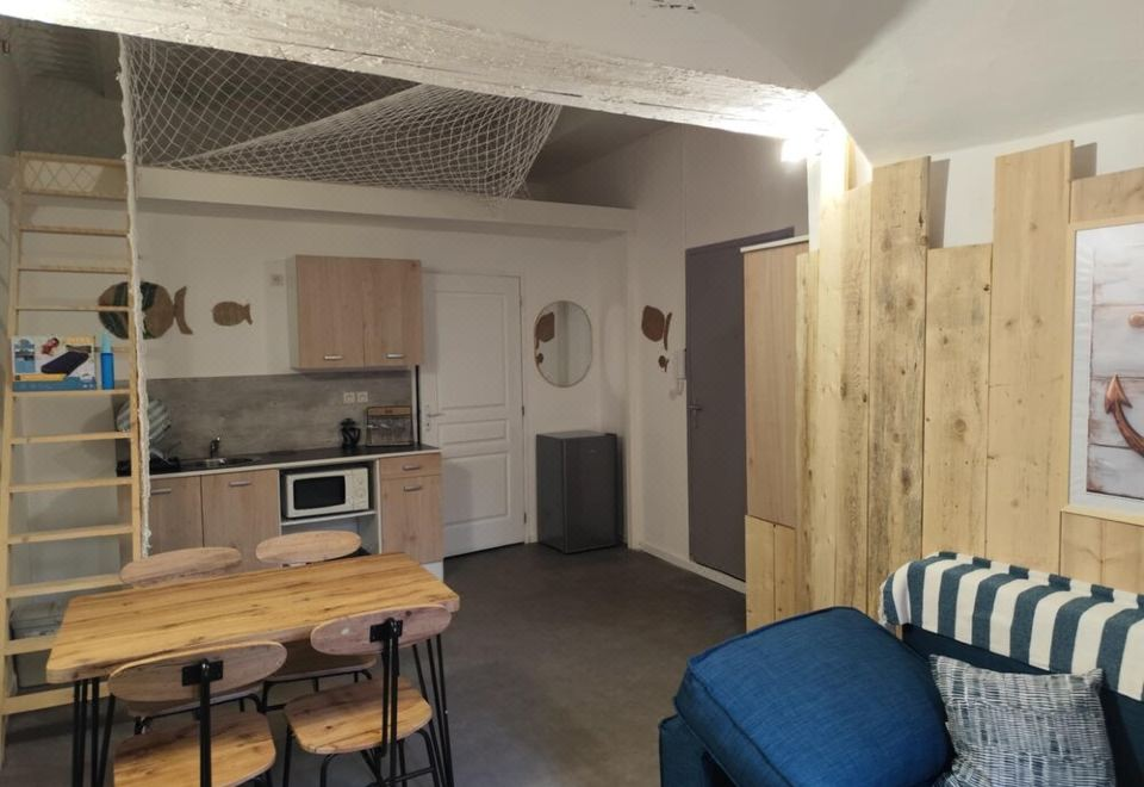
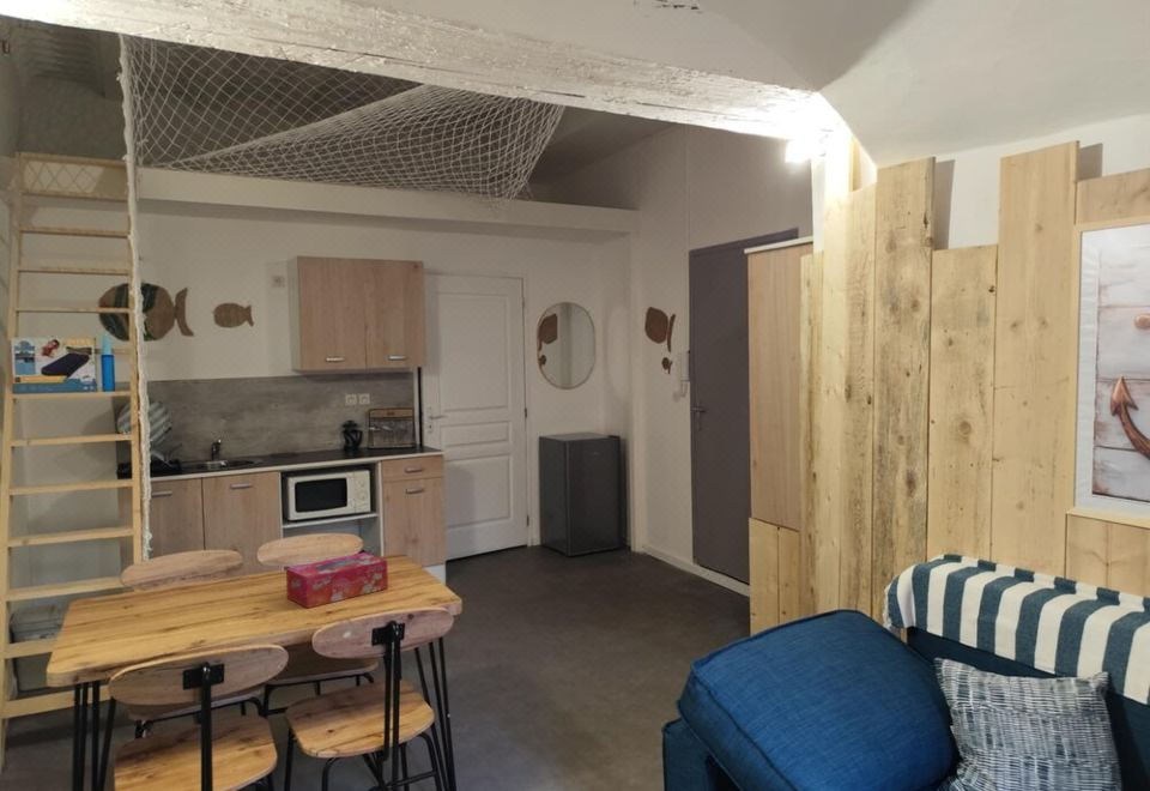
+ tissue box [285,551,389,610]
